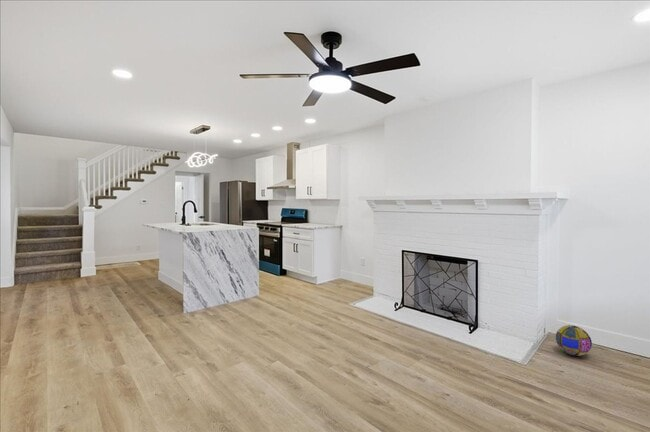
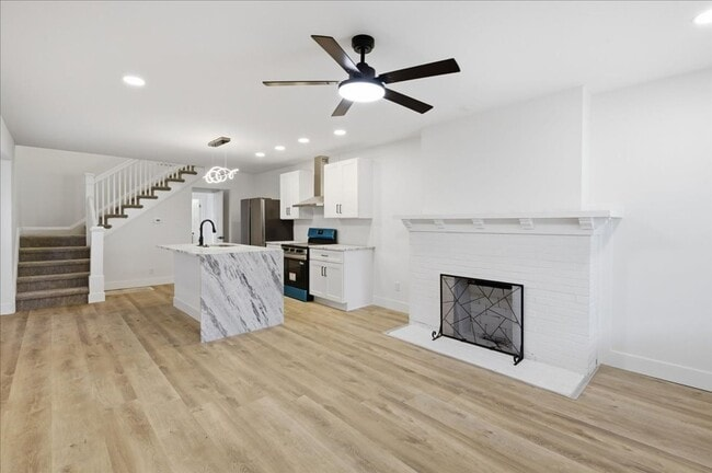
- ball [555,324,593,357]
